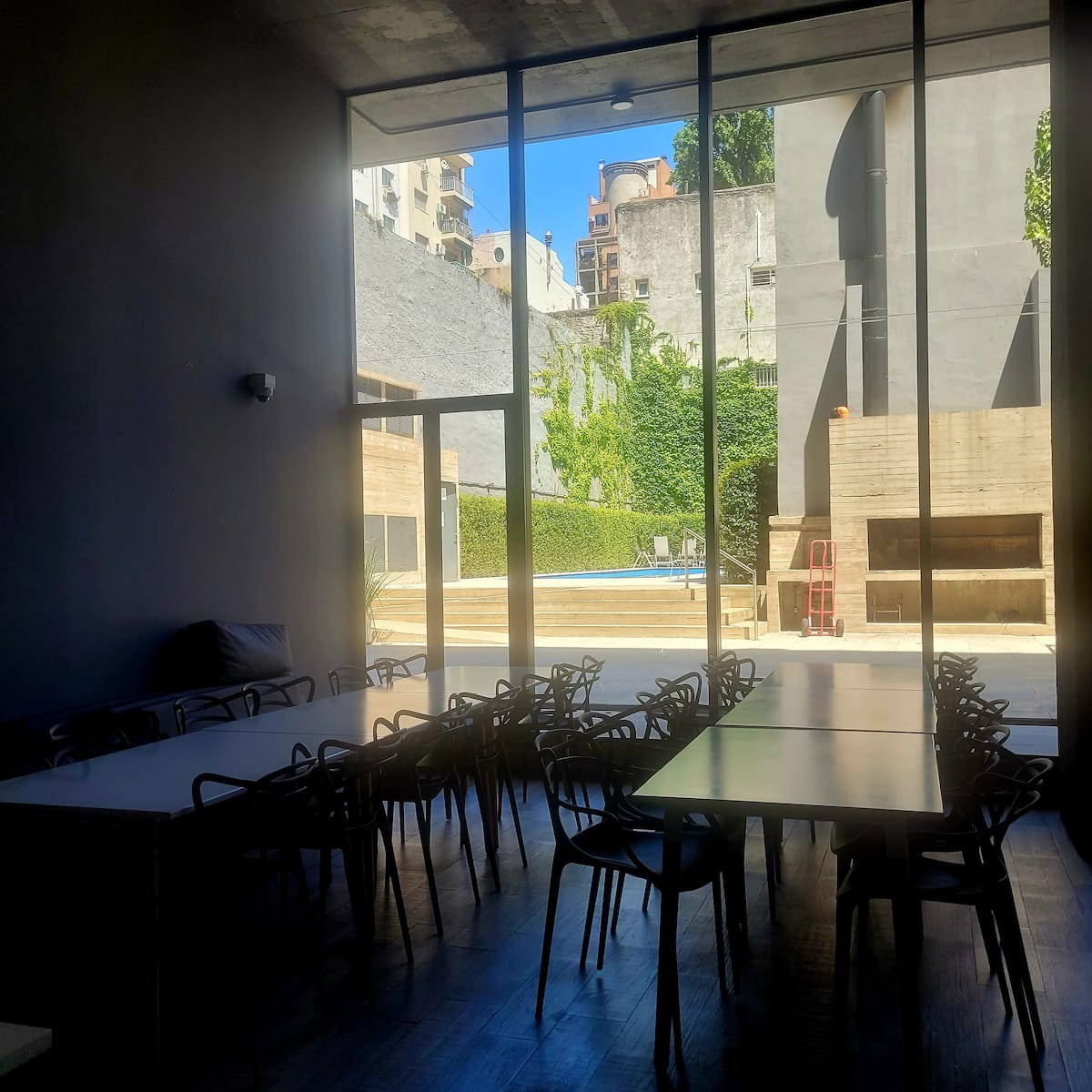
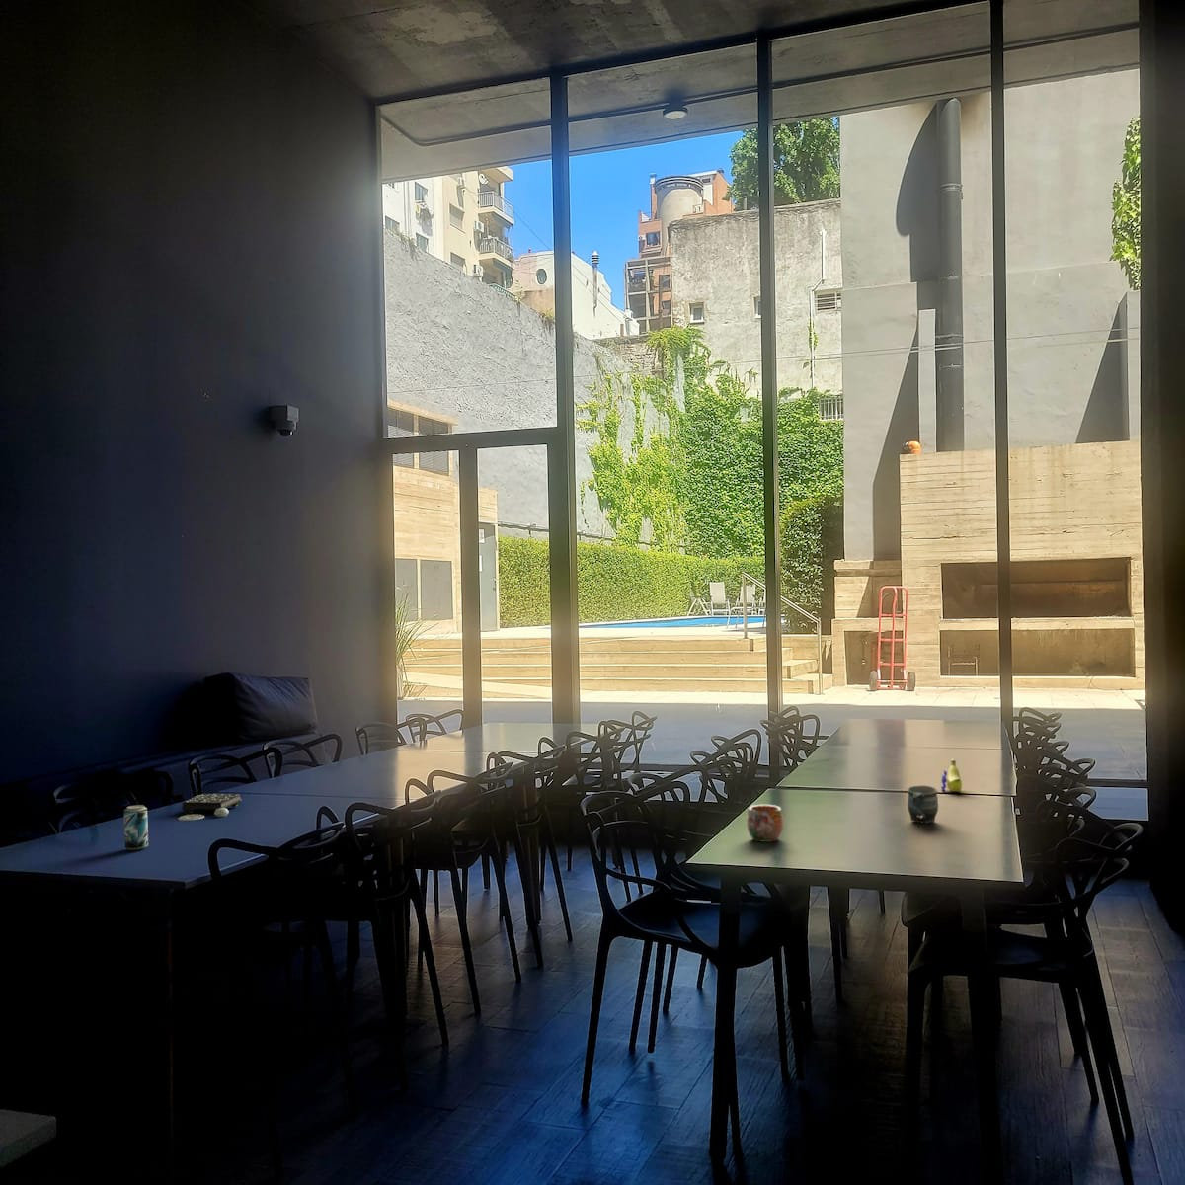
+ board game [177,793,243,821]
+ beer can [124,804,149,851]
+ mug [906,785,939,824]
+ mug [746,804,785,843]
+ banana [940,759,963,793]
